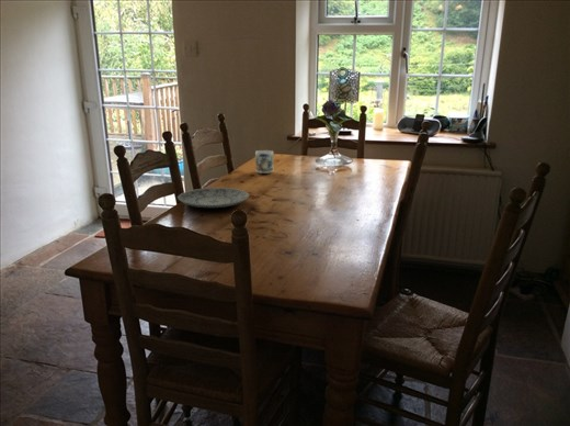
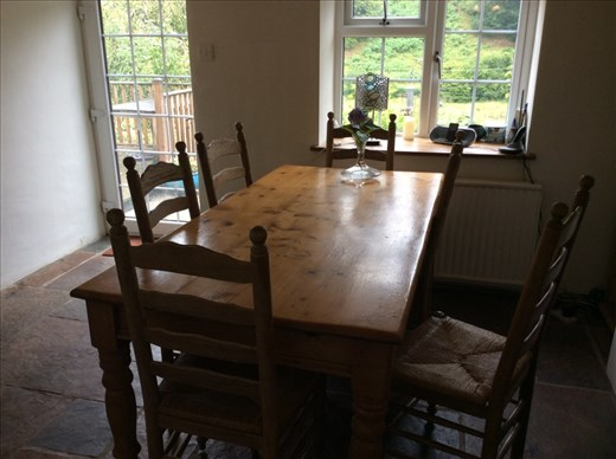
- plate [176,187,250,209]
- mug [254,149,274,175]
